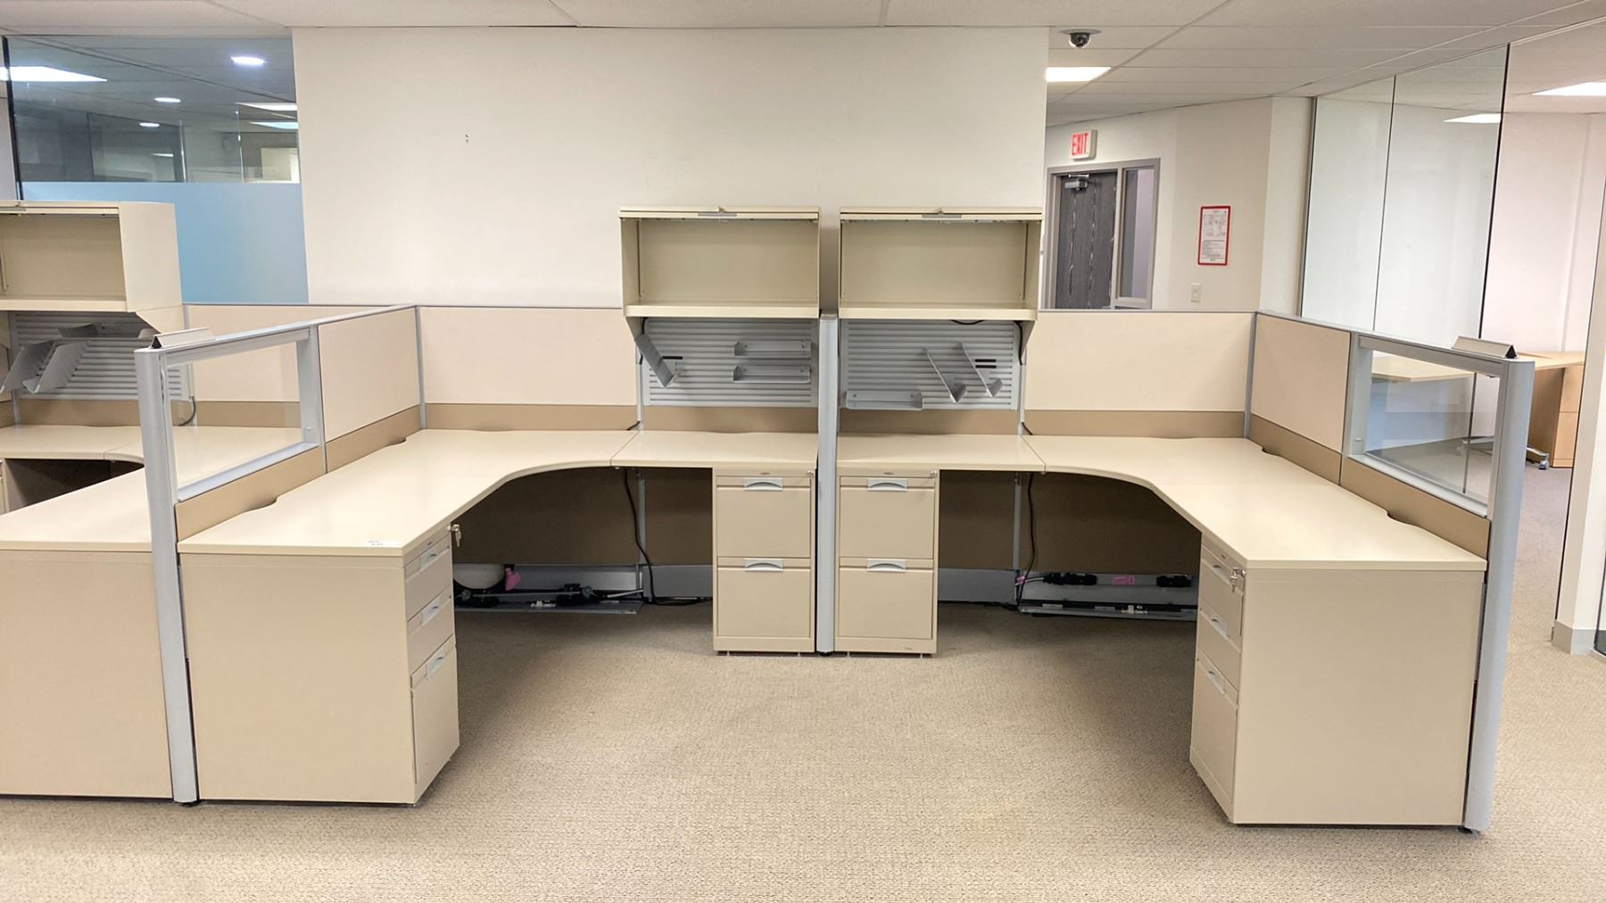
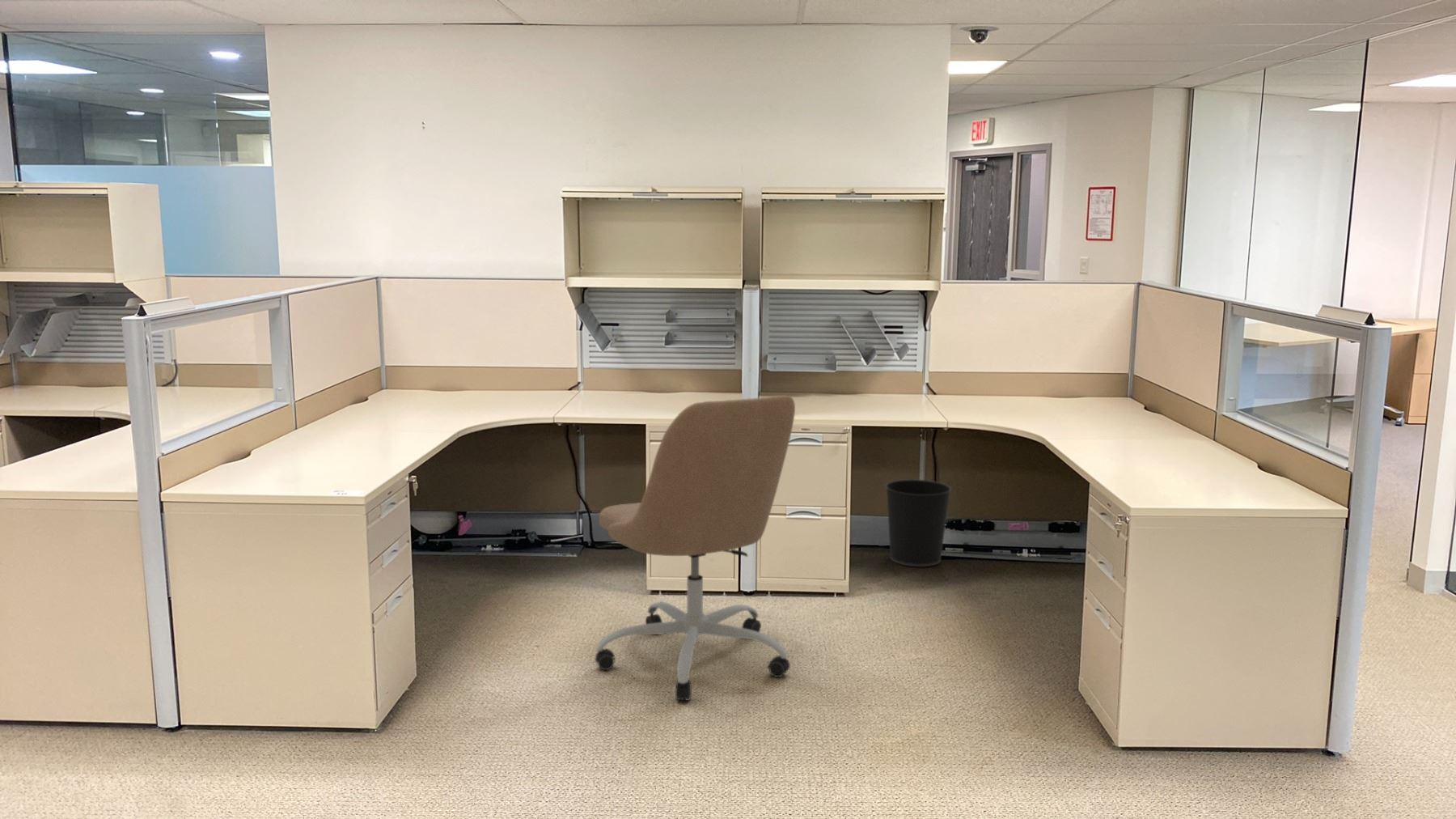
+ office chair [595,394,796,702]
+ wastebasket [884,478,952,567]
